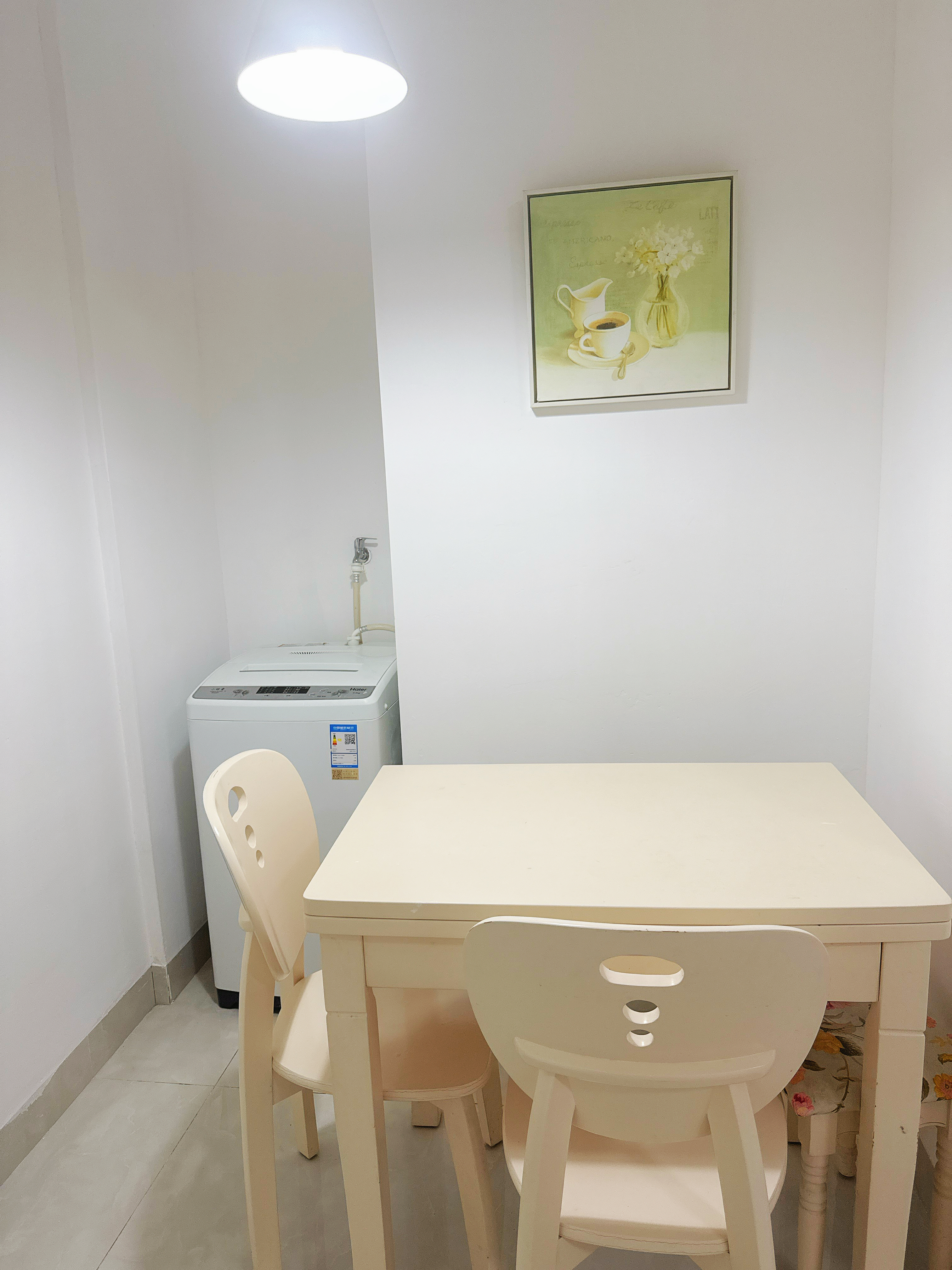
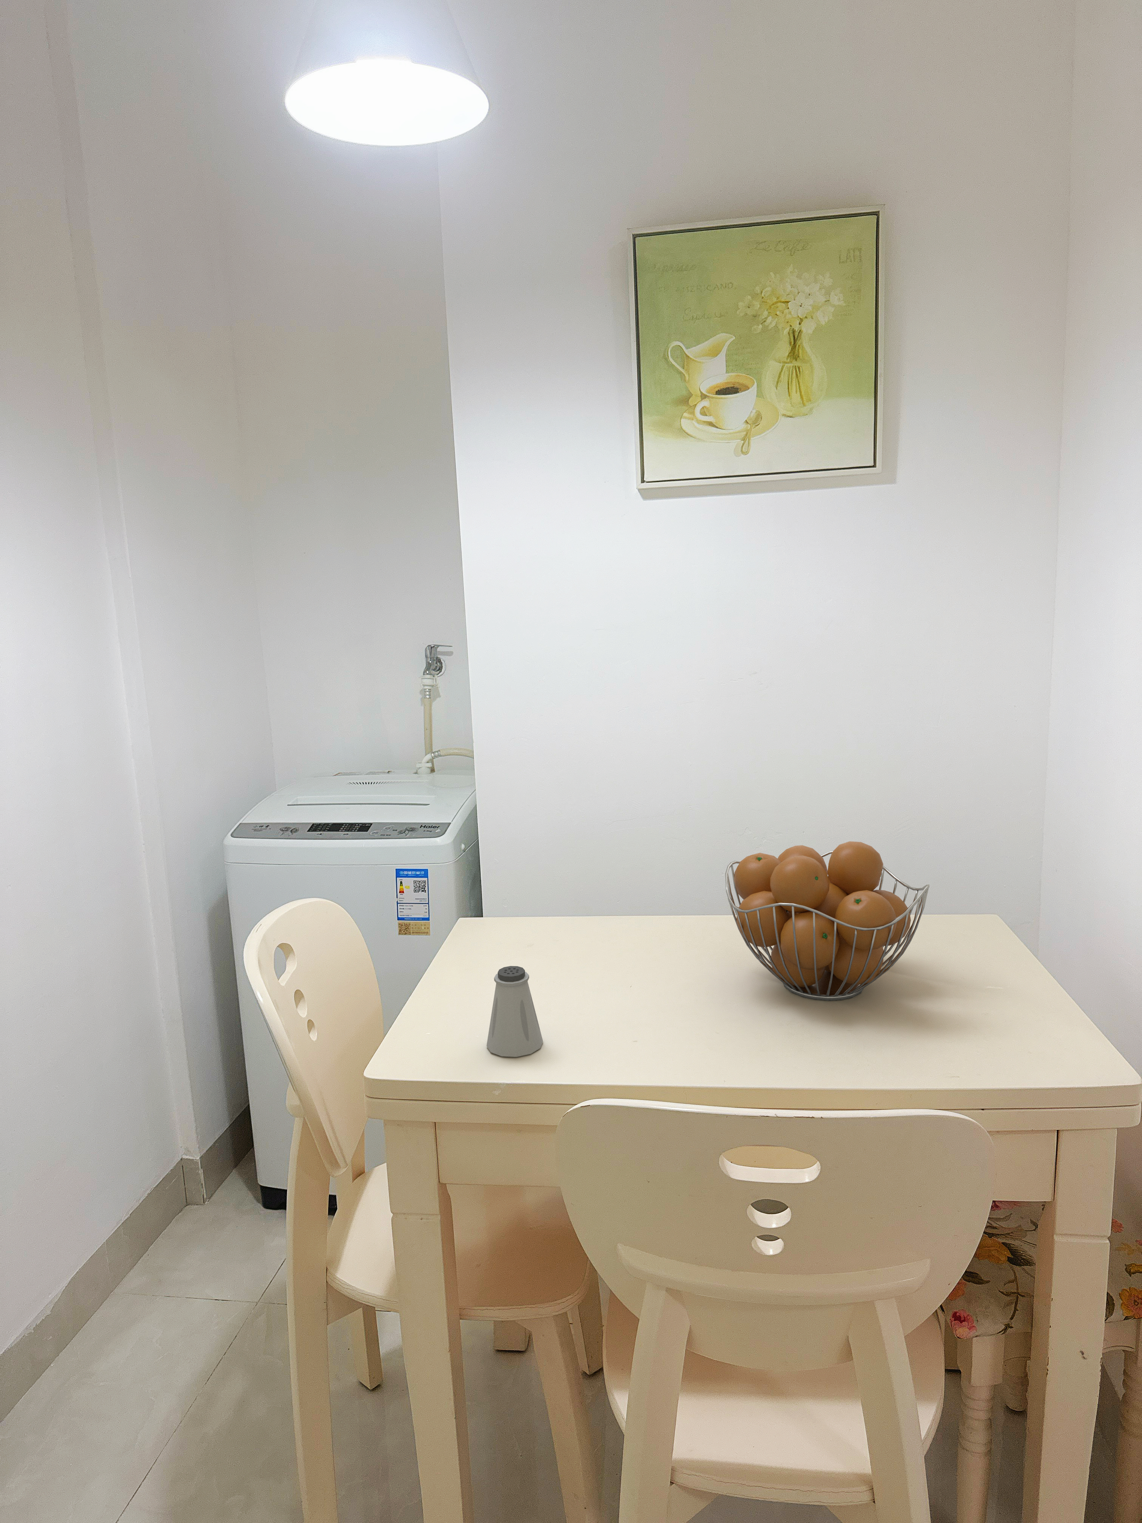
+ saltshaker [486,965,543,1058]
+ fruit basket [725,841,930,1001]
